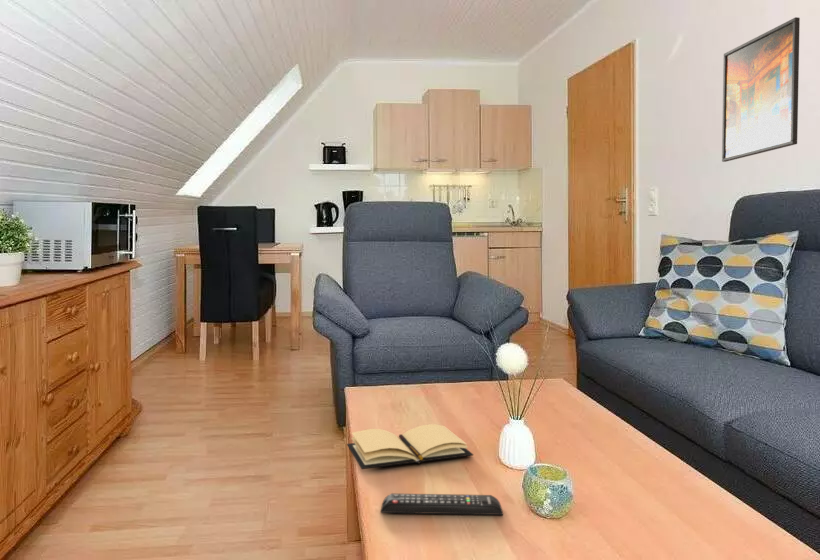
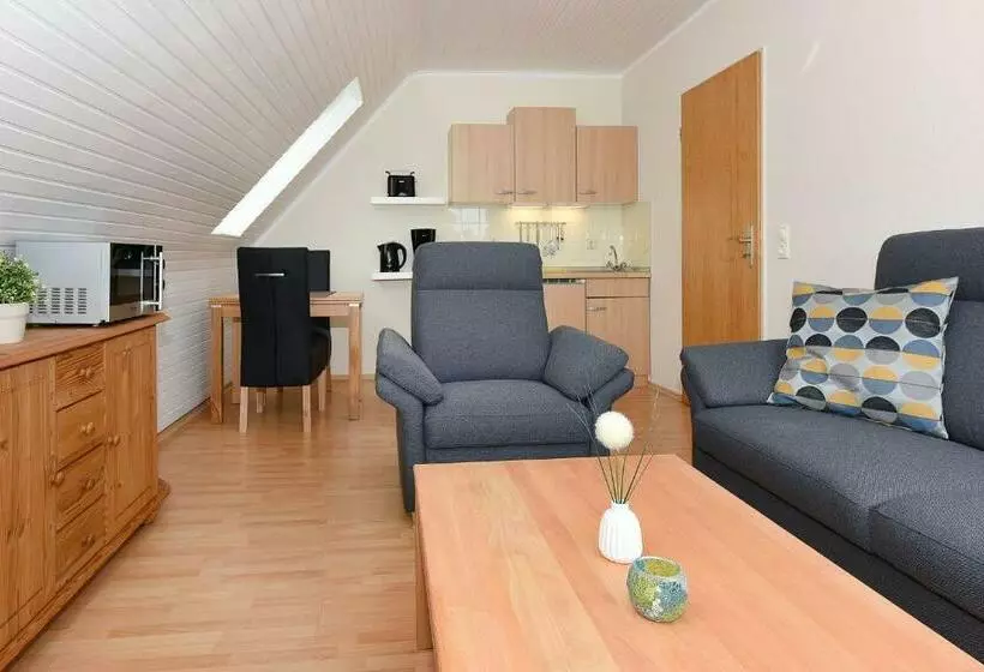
- book [346,423,474,470]
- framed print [721,16,801,163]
- remote control [380,492,504,516]
